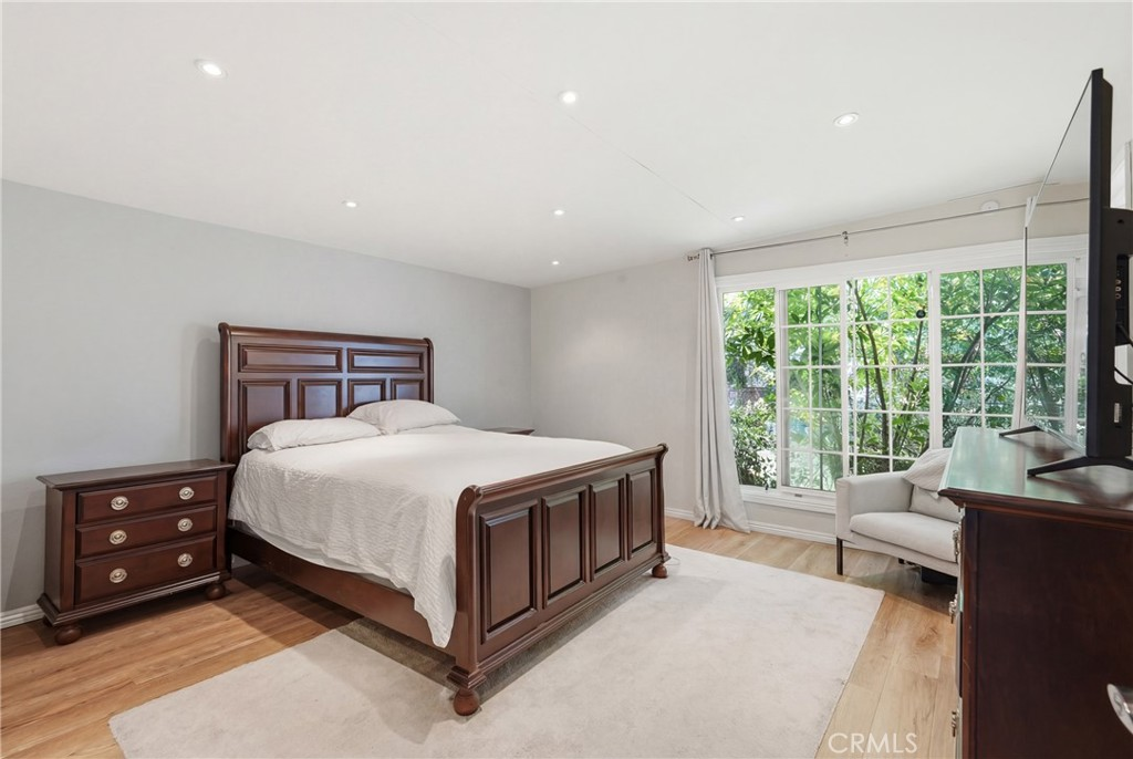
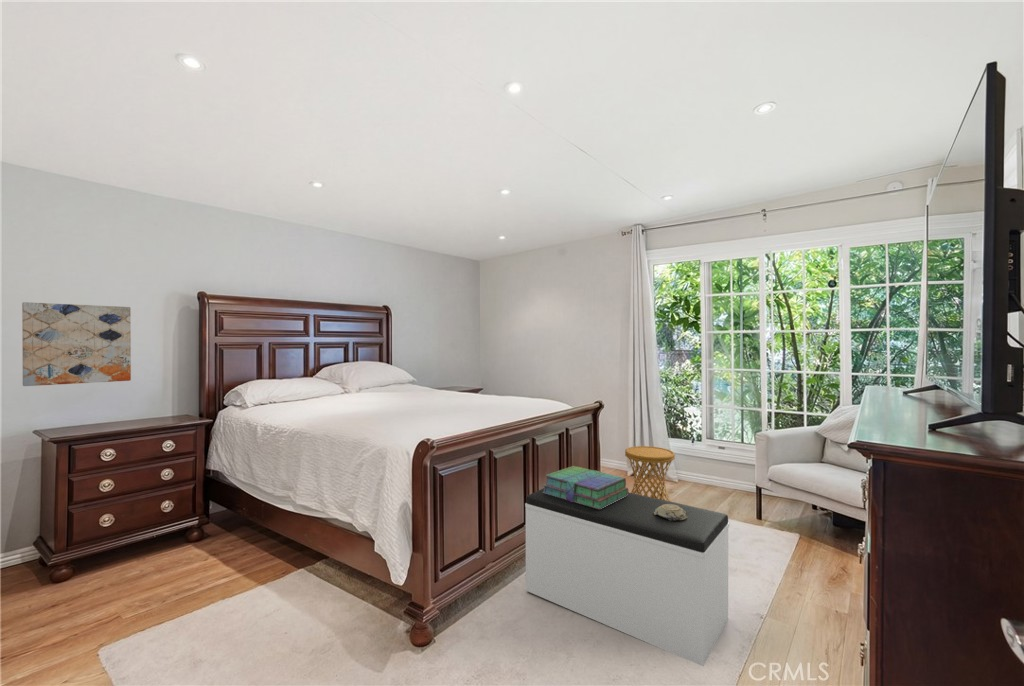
+ stack of books [542,465,629,509]
+ bench [524,487,730,667]
+ side table [624,445,676,502]
+ decorative bowl [654,504,688,521]
+ wall art [21,301,132,387]
